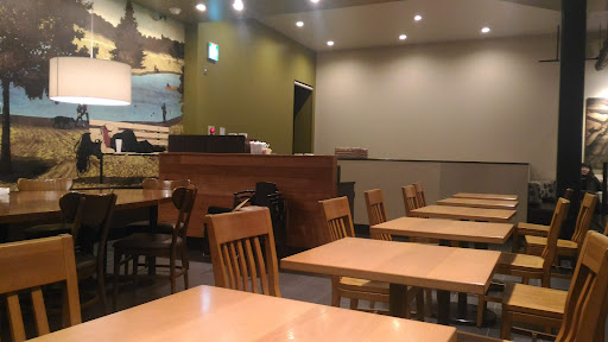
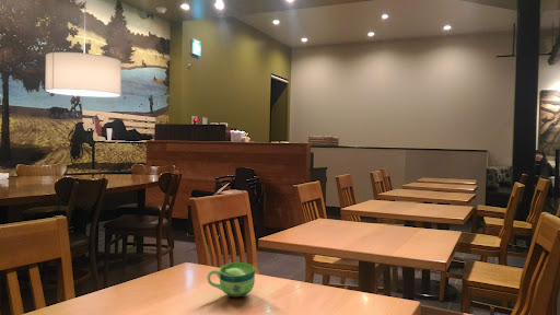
+ cup [207,261,256,298]
